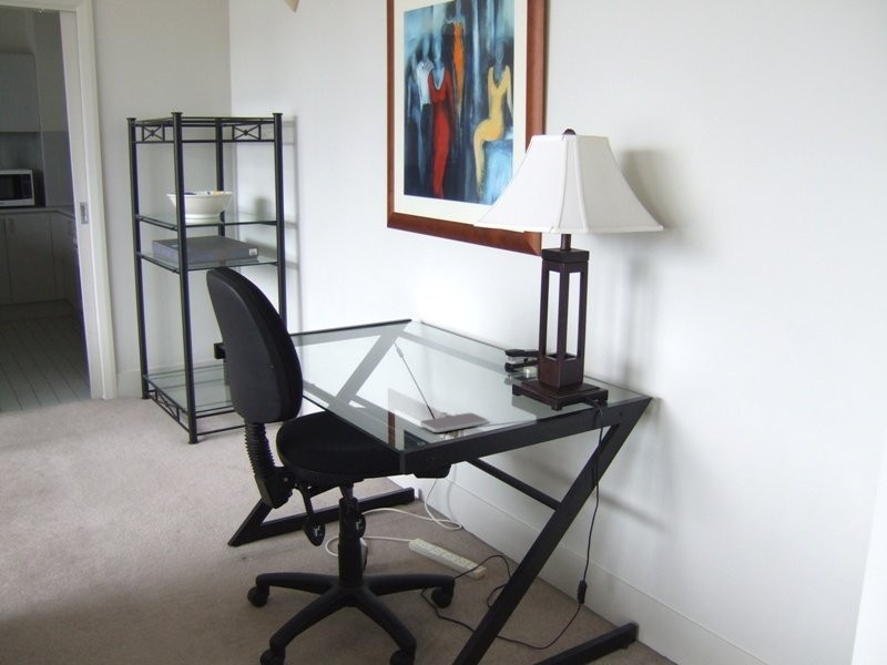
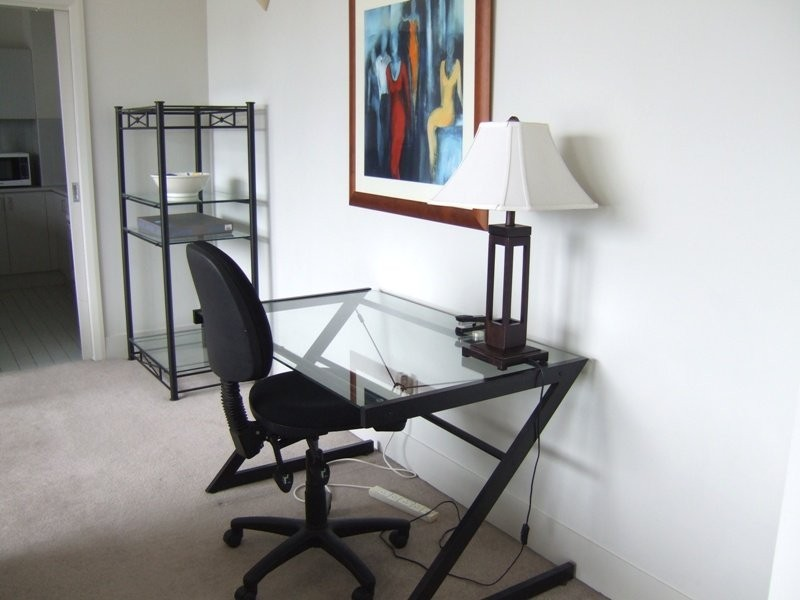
- smartphone [419,412,488,433]
